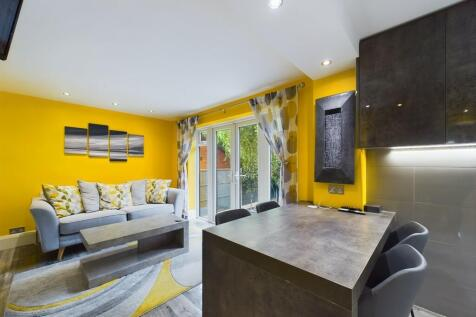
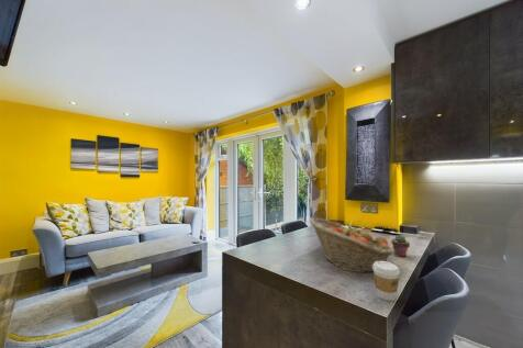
+ fruit basket [309,216,394,273]
+ coffee cup [372,260,401,302]
+ potted succulent [390,234,411,258]
